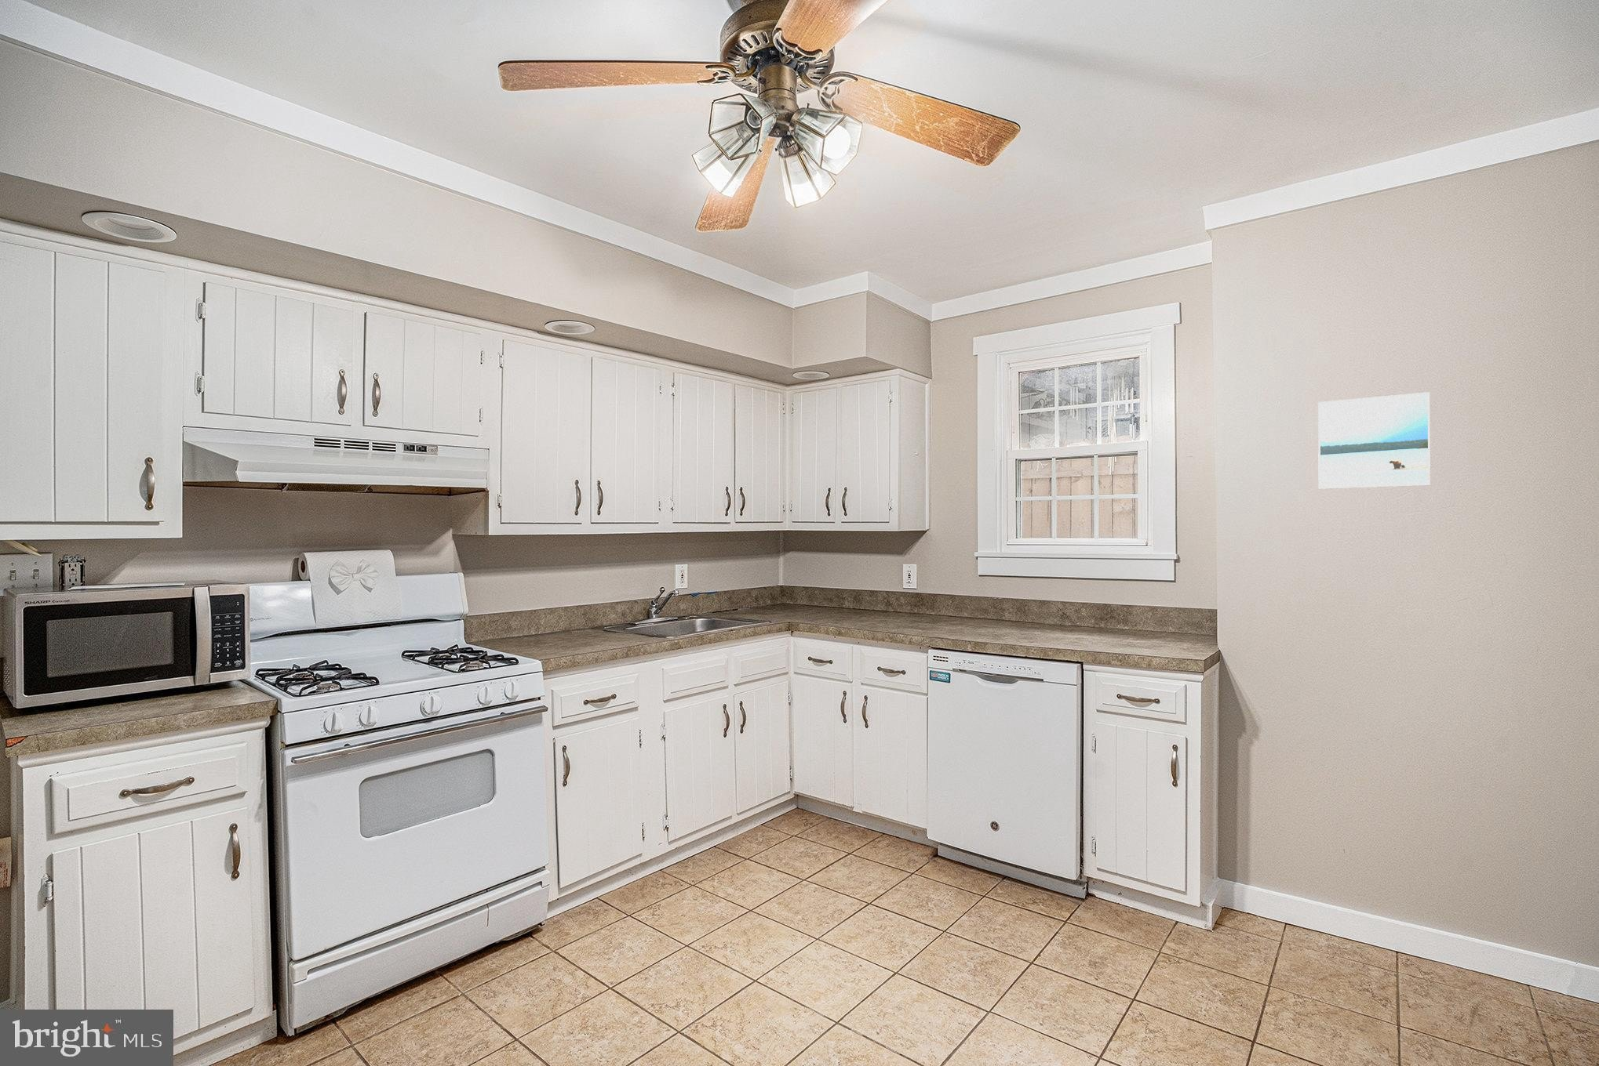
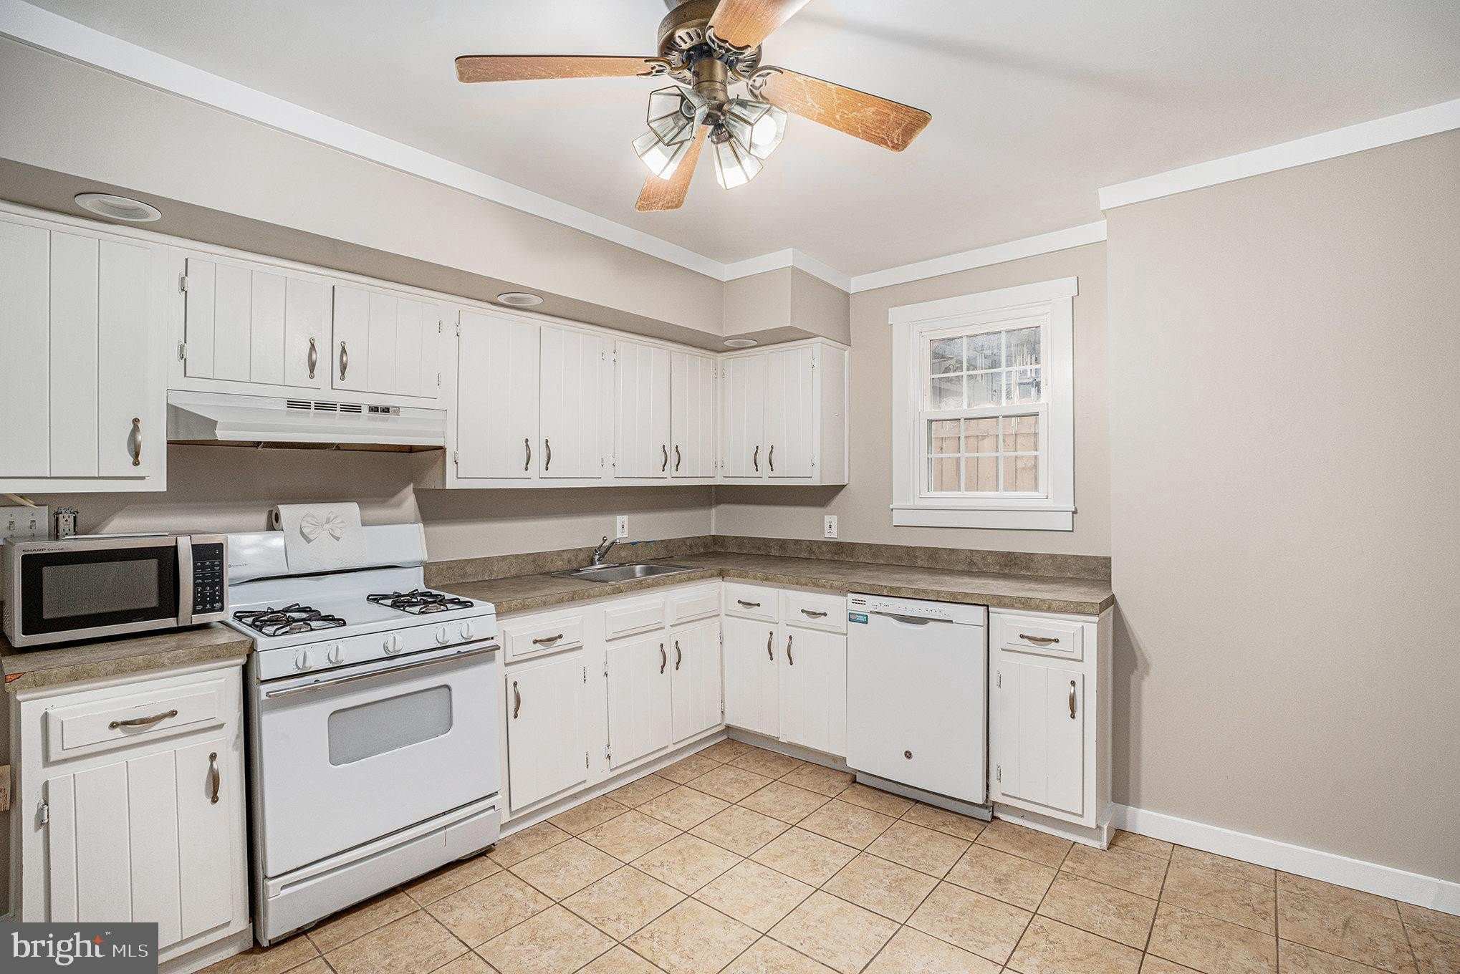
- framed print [1317,391,1431,490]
